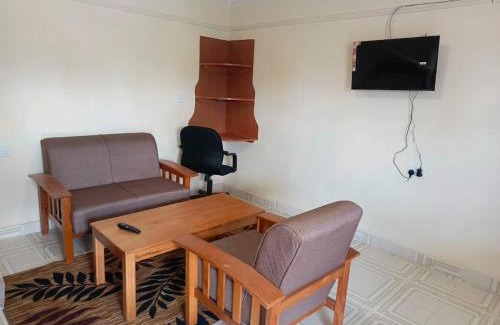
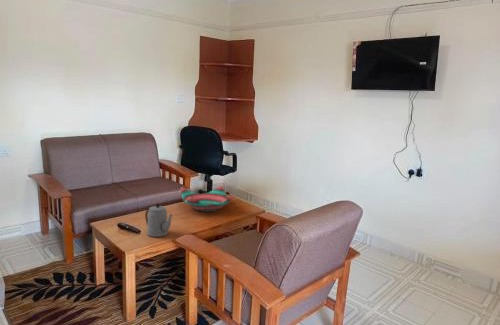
+ teapot [144,203,173,238]
+ decorative bowl [180,185,236,212]
